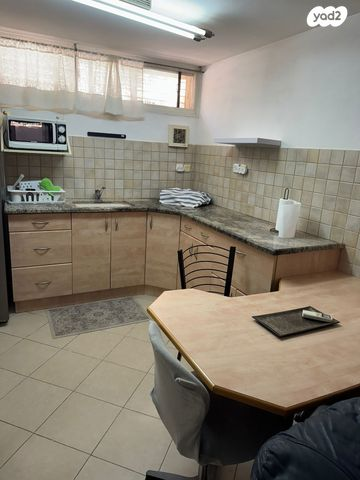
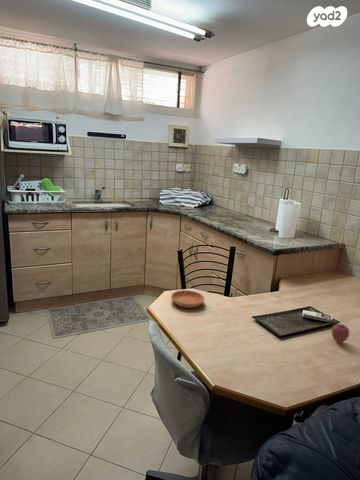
+ saucer [170,289,205,309]
+ fruit [330,323,350,343]
